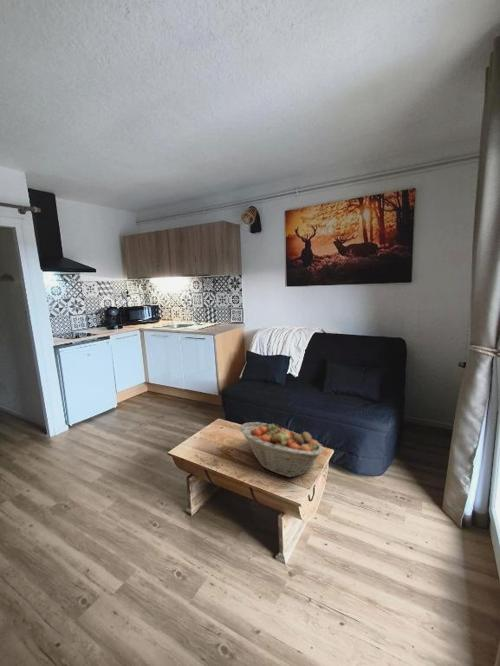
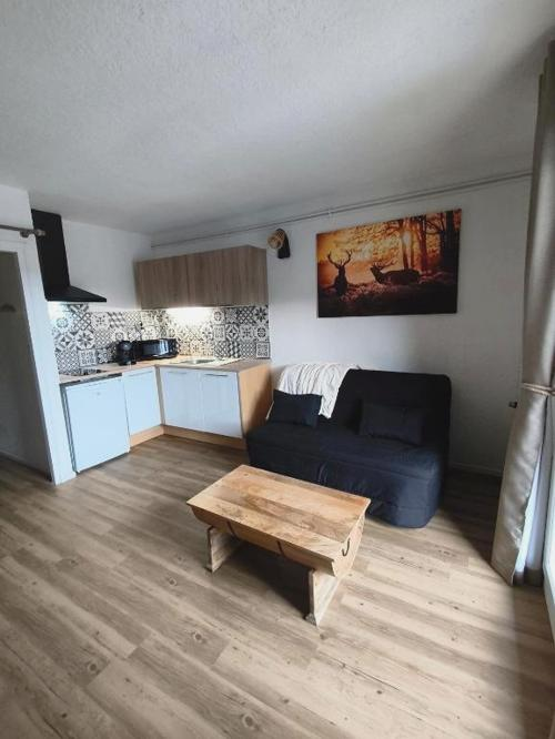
- fruit basket [239,421,324,478]
